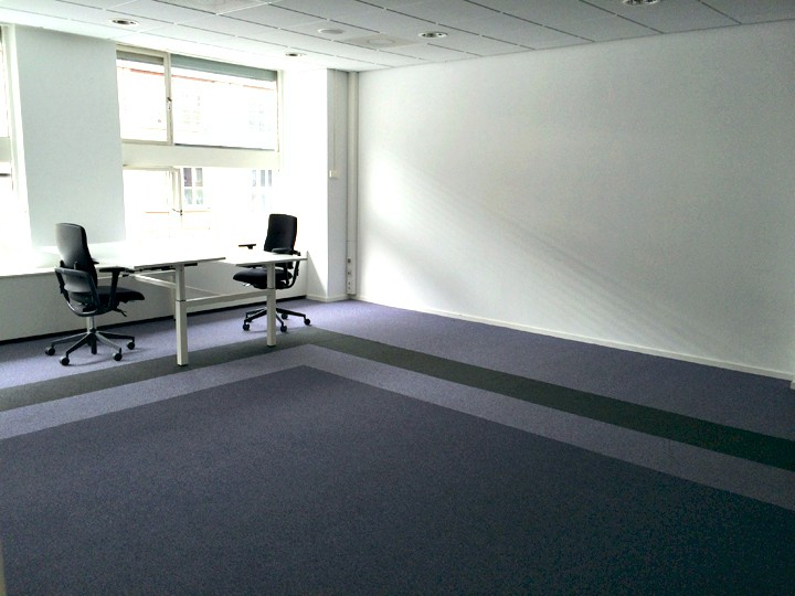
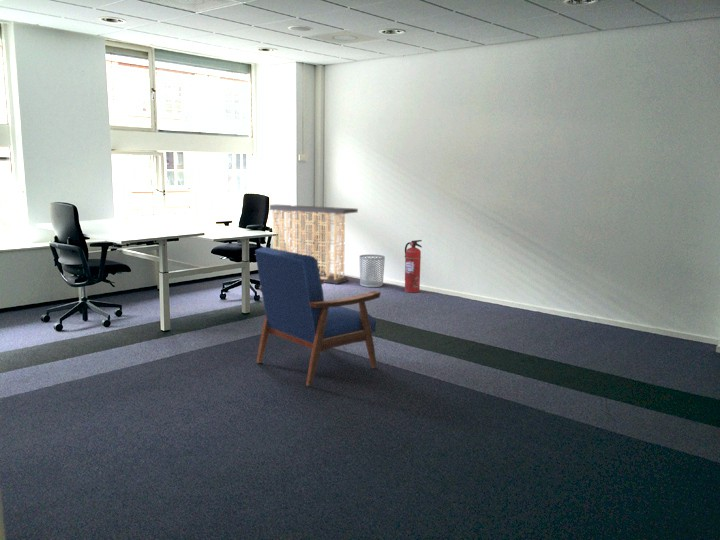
+ armchair [254,246,382,387]
+ waste bin [359,254,386,288]
+ console table [268,204,359,285]
+ fire extinguisher [404,239,423,294]
